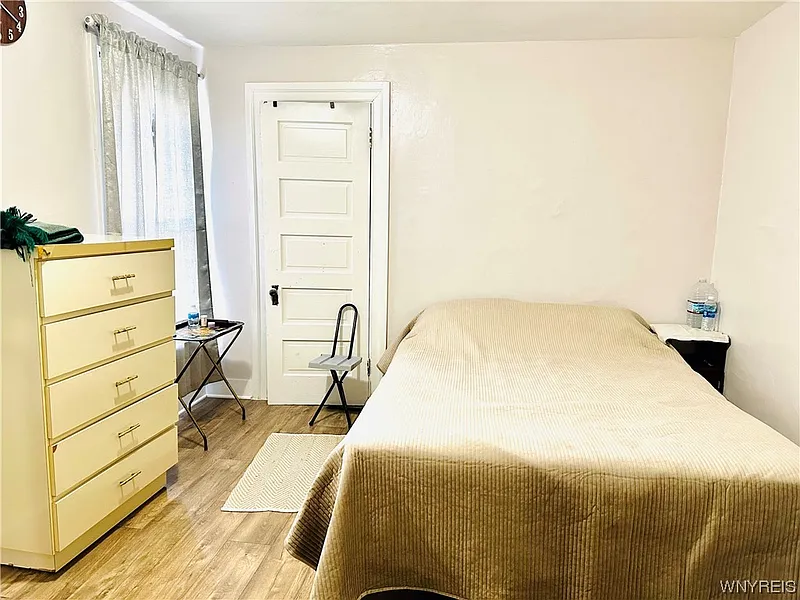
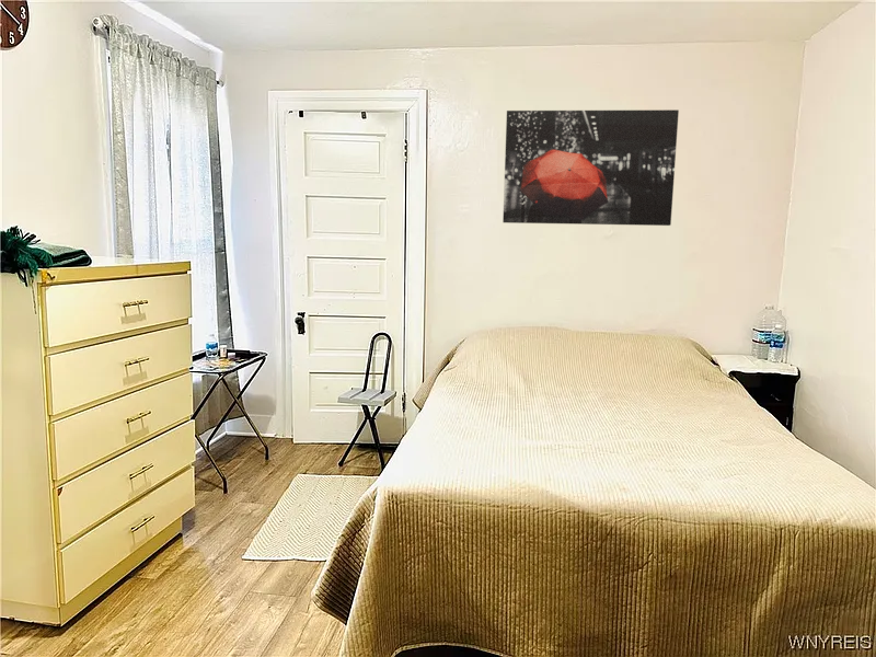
+ wall art [502,108,680,227]
